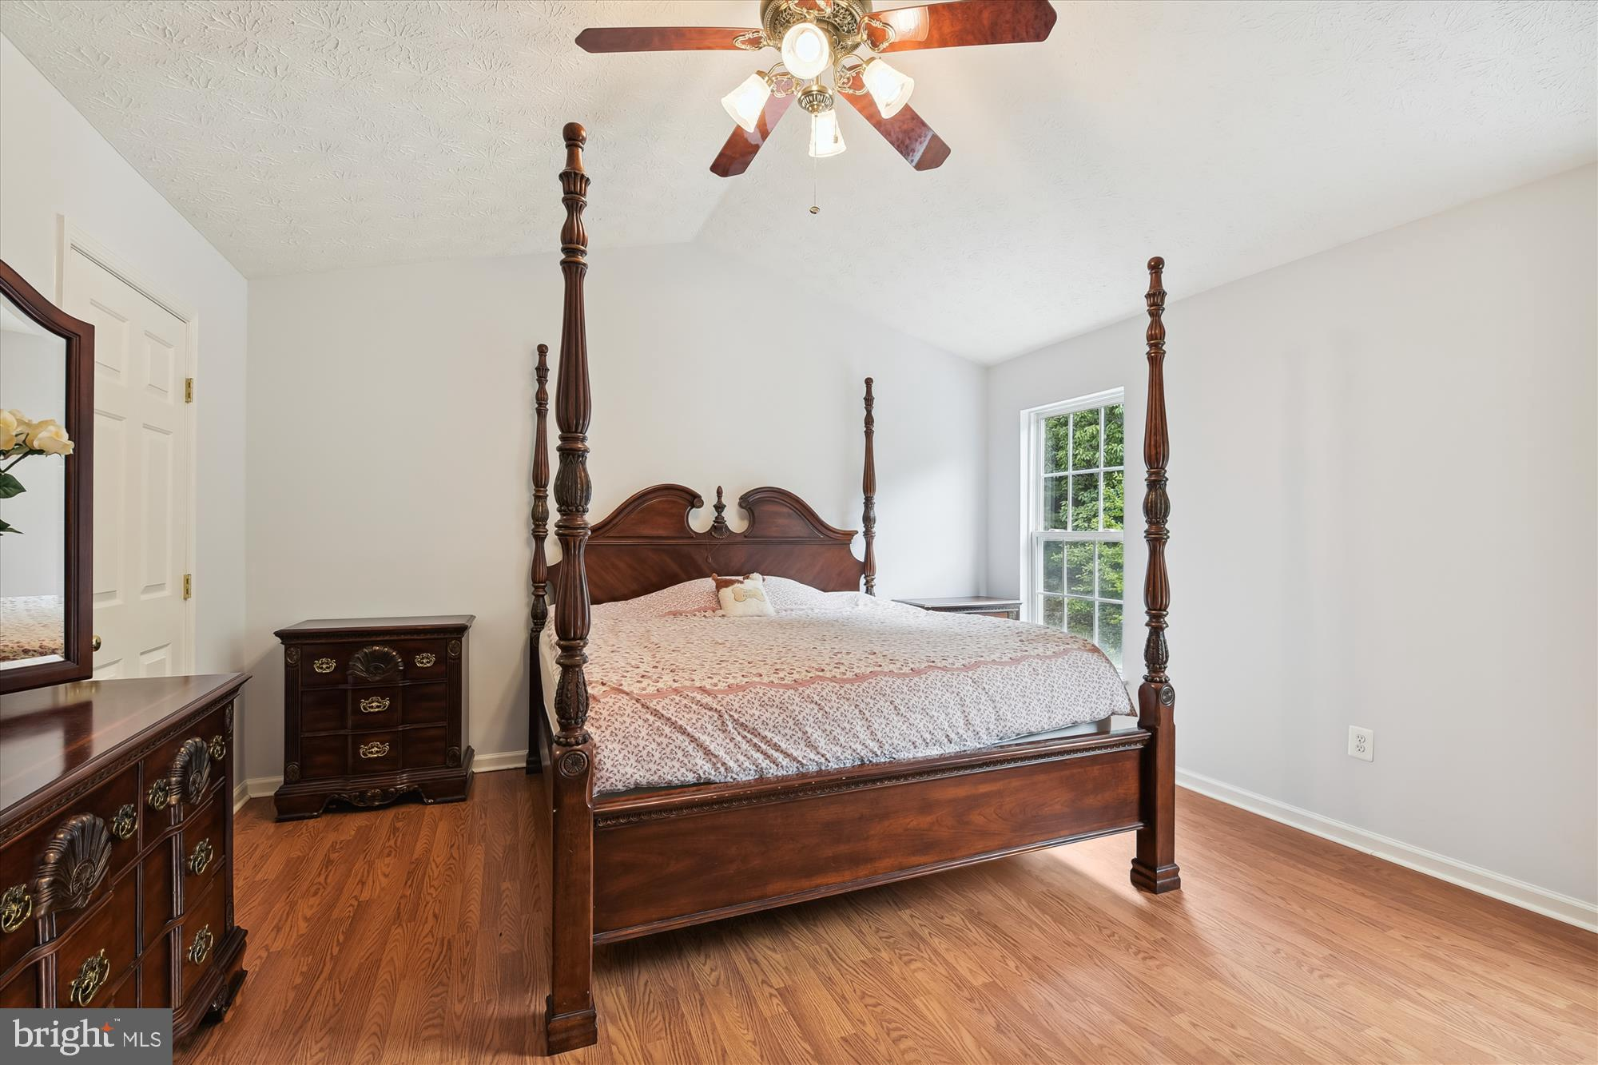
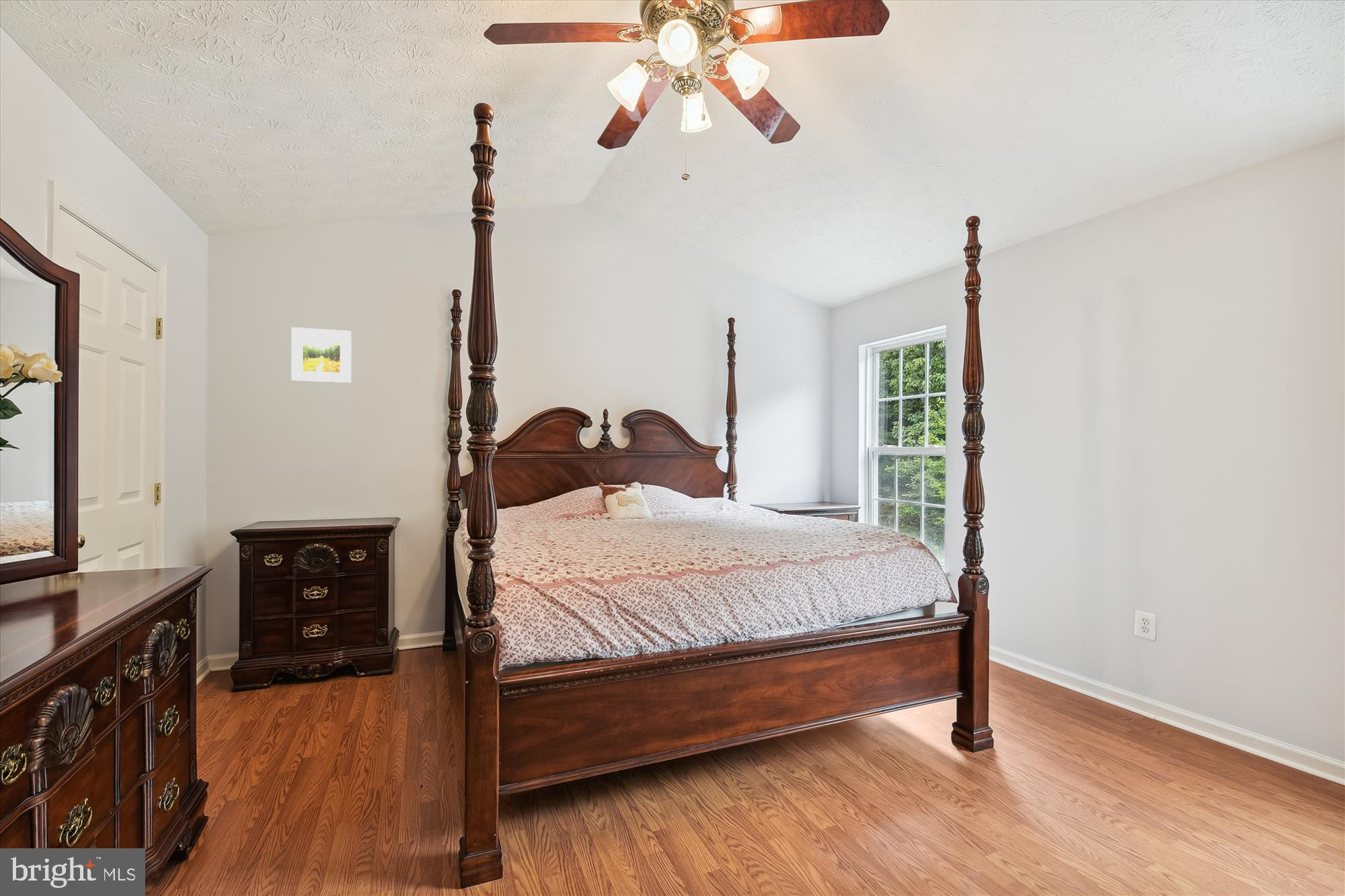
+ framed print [291,327,352,384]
